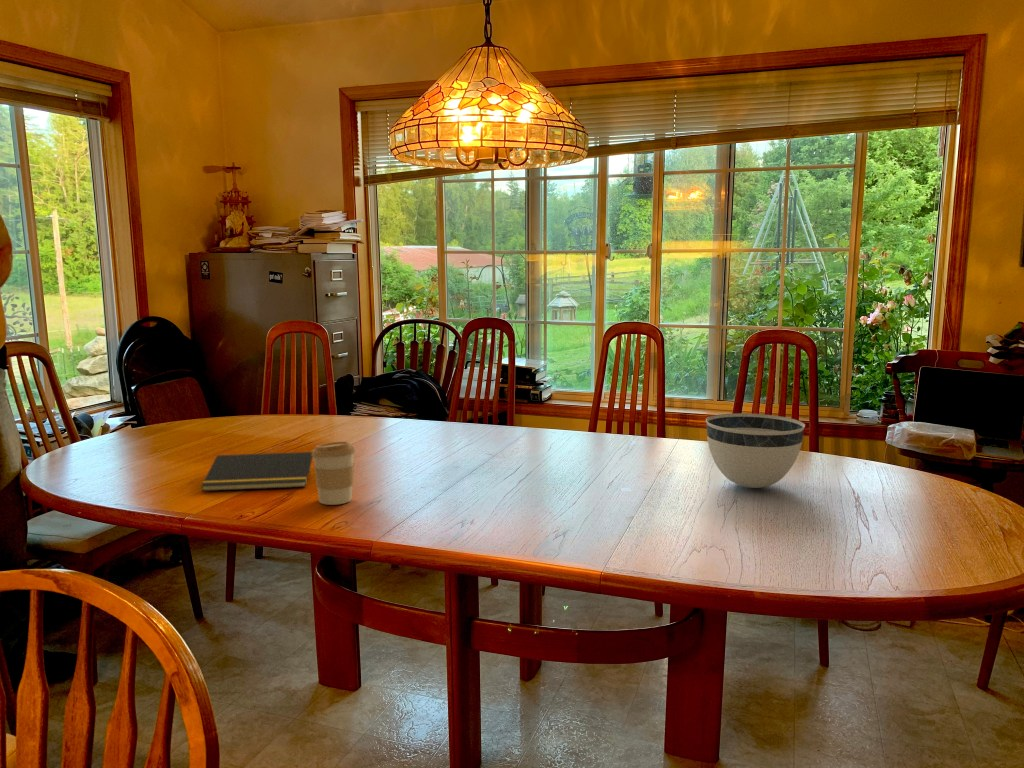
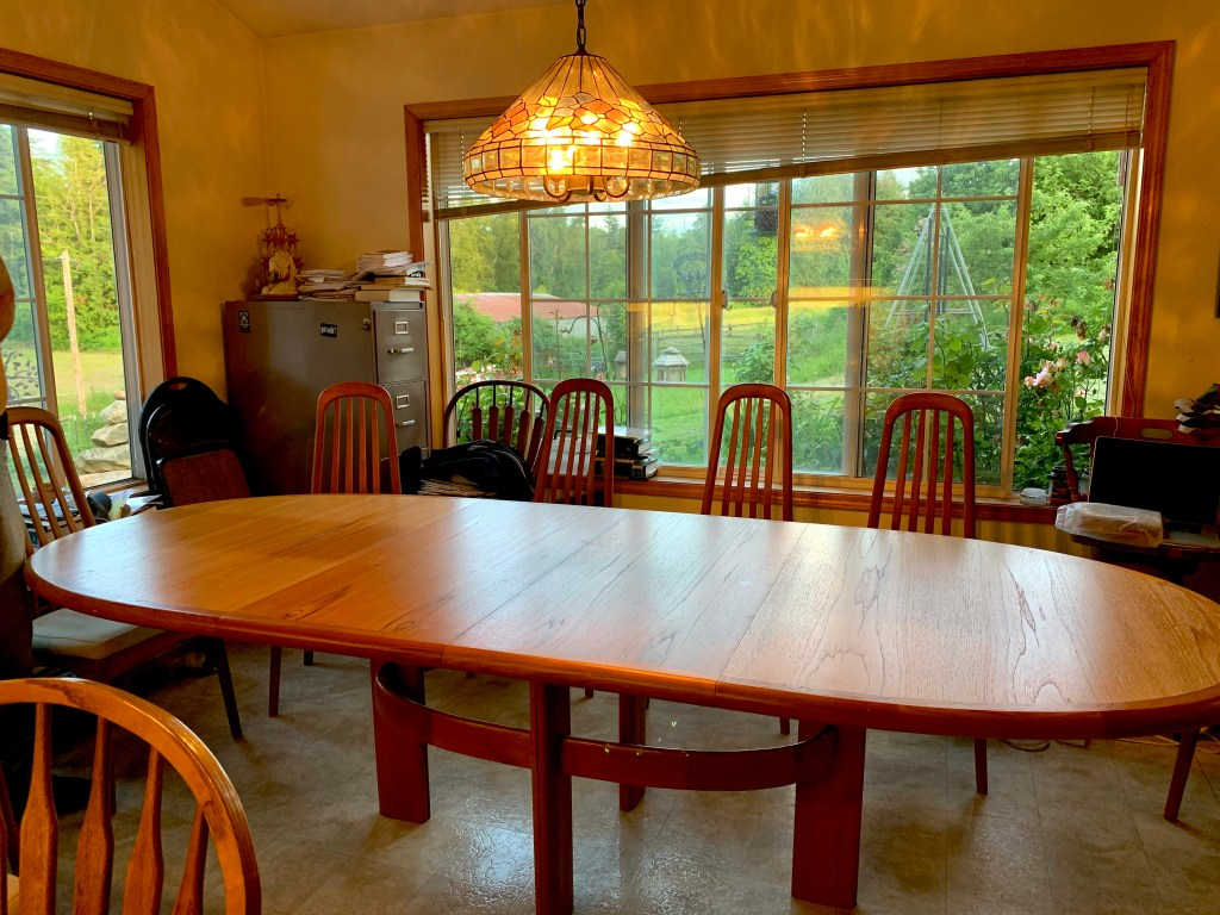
- bowl [705,412,806,489]
- coffee cup [311,441,356,506]
- notepad [200,451,314,492]
